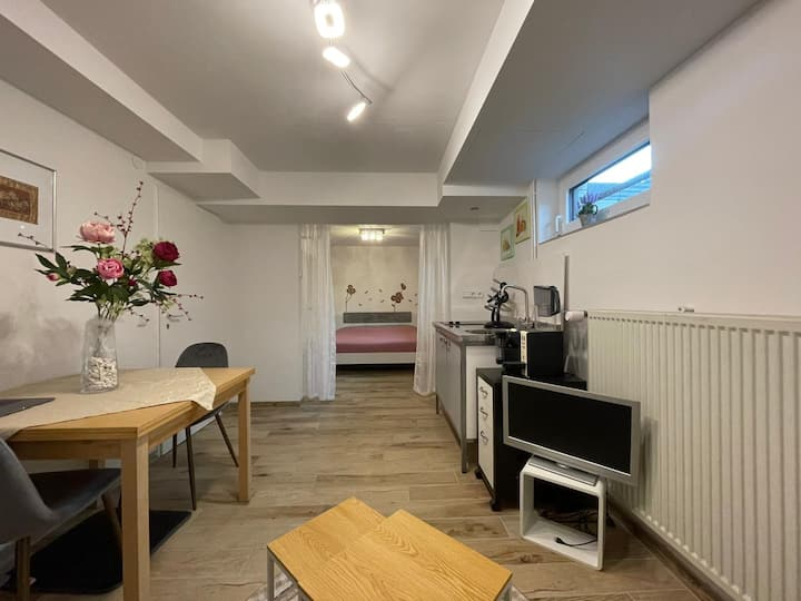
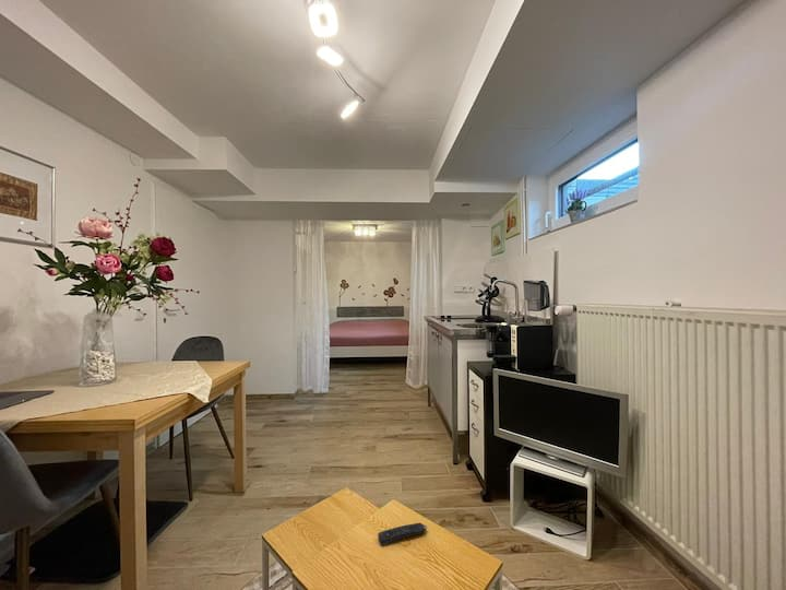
+ remote control [377,522,428,547]
